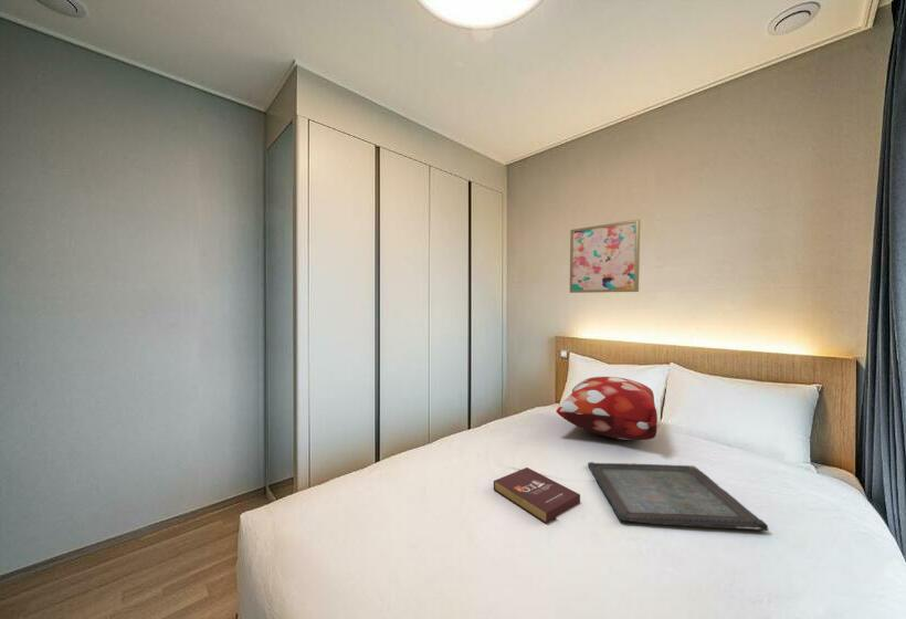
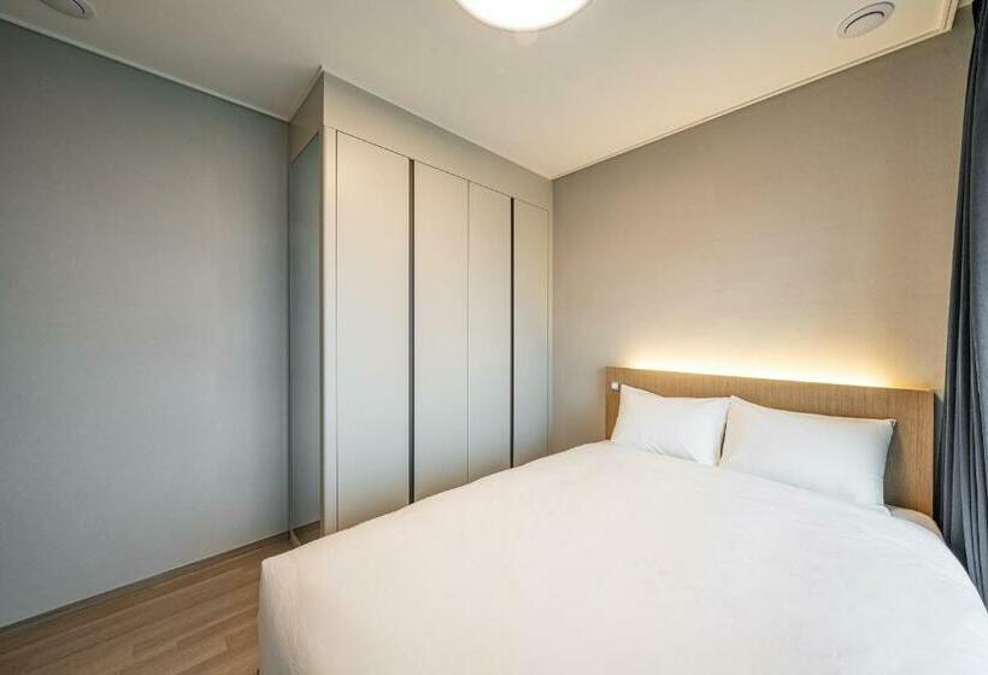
- wall art [569,218,641,294]
- decorative pillow [555,376,659,441]
- serving tray [587,461,769,532]
- book [493,466,581,524]
